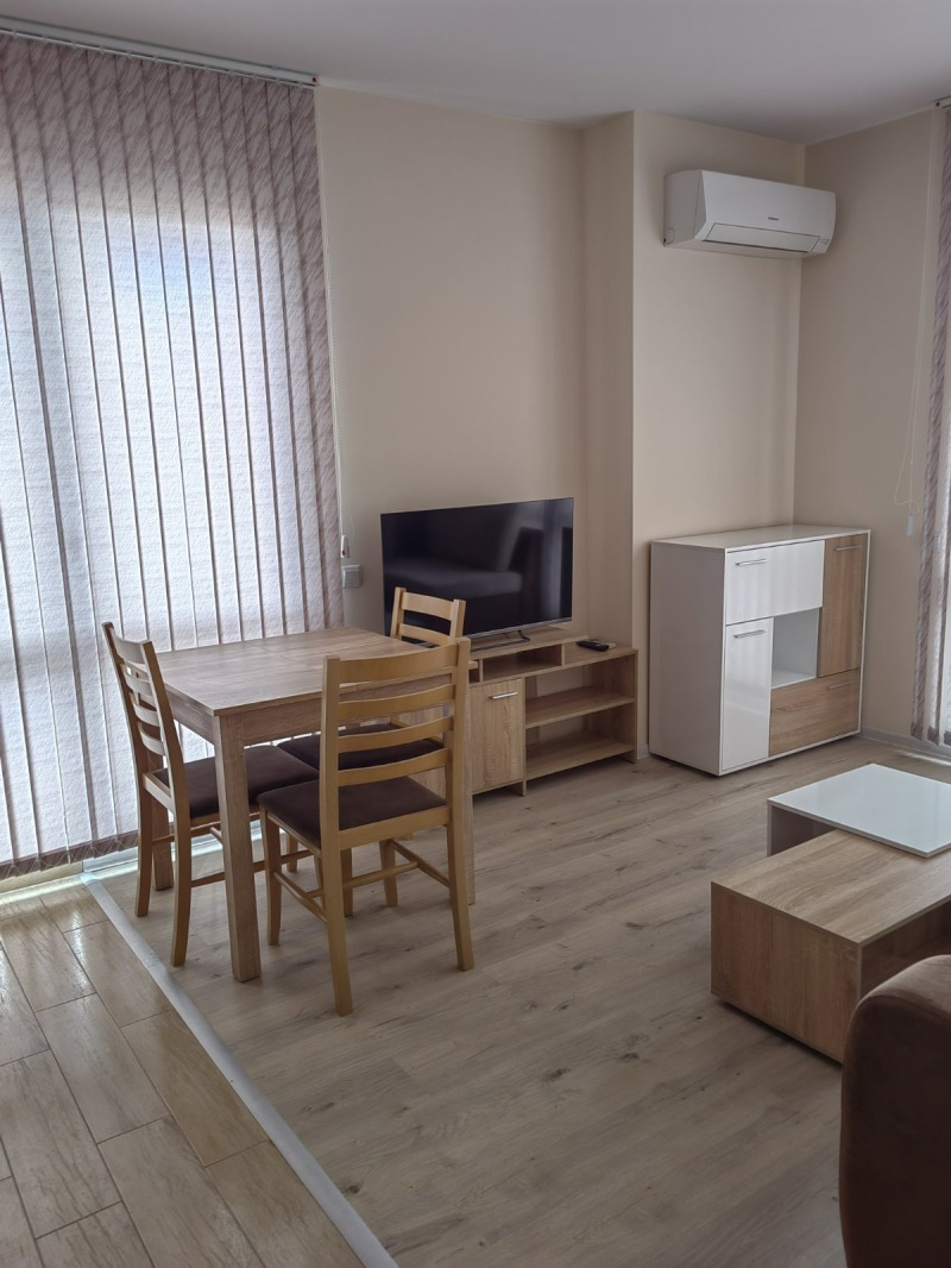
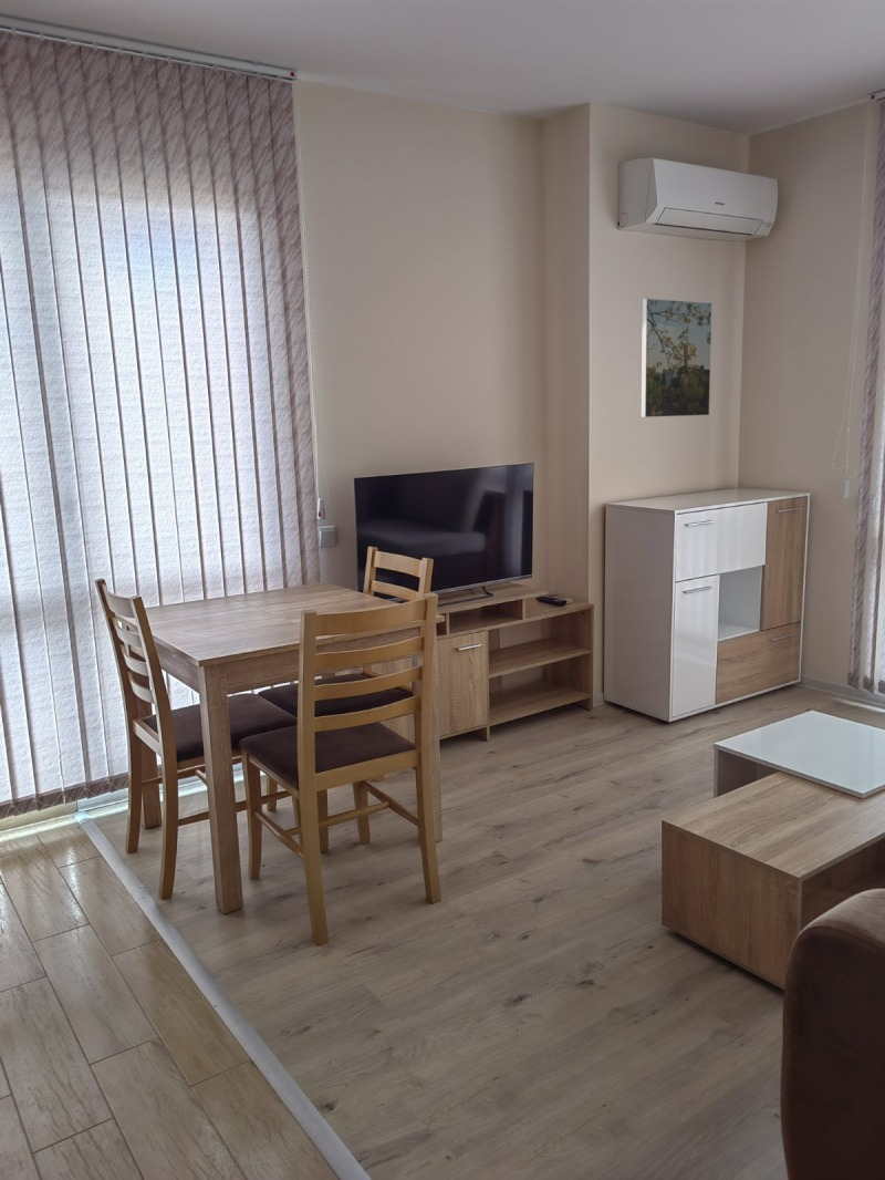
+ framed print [639,297,714,418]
